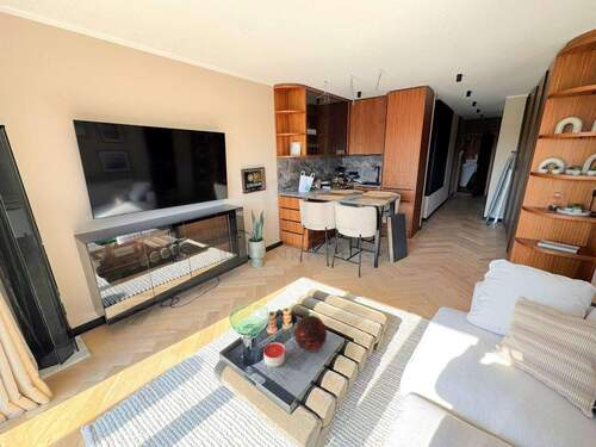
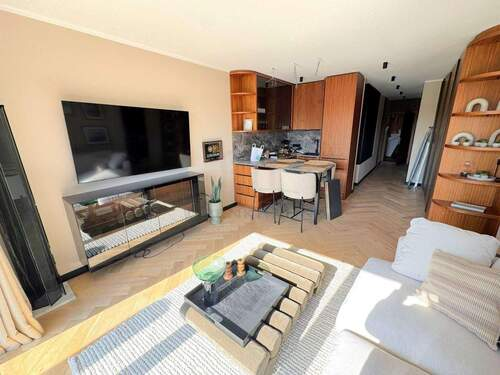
- decorative orb [293,315,328,352]
- candle [262,341,286,368]
